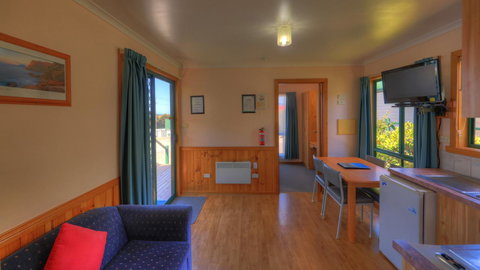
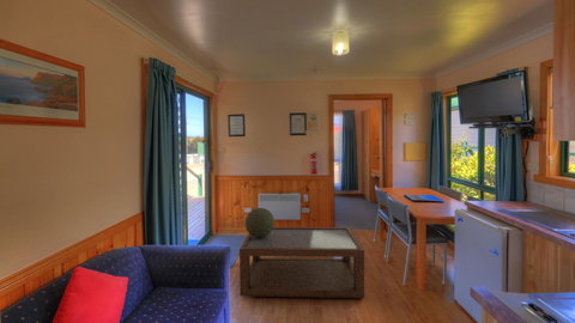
+ decorative sphere [244,207,276,238]
+ coffee table [238,226,365,299]
